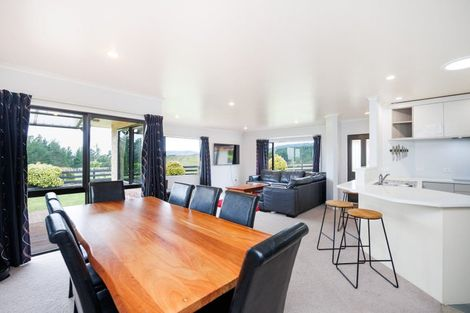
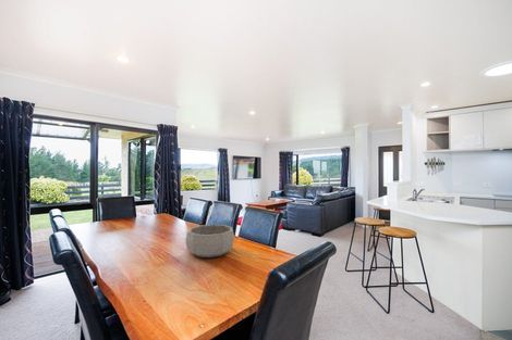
+ decorative bowl [185,224,235,259]
